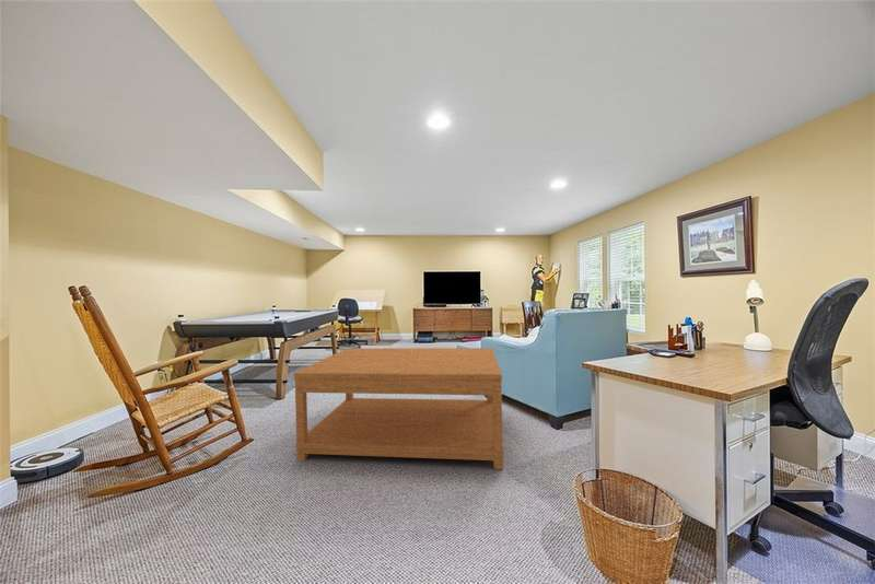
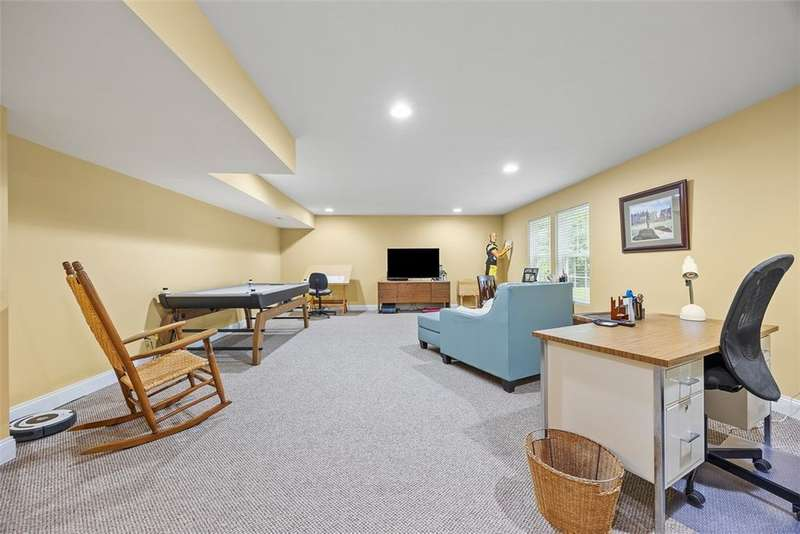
- coffee table [293,347,504,470]
